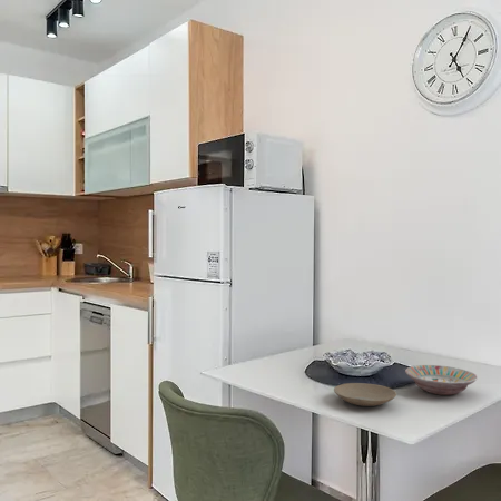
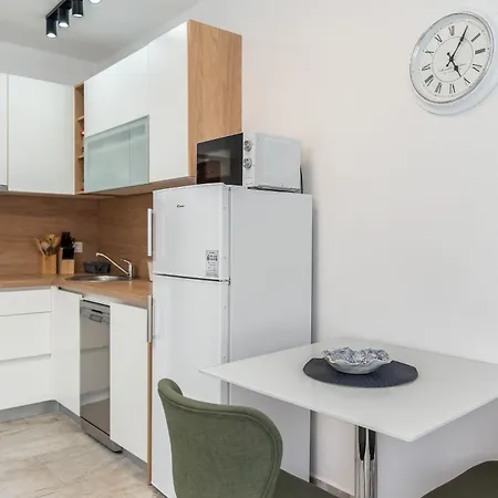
- plate [333,382,397,407]
- bowl [404,364,479,396]
